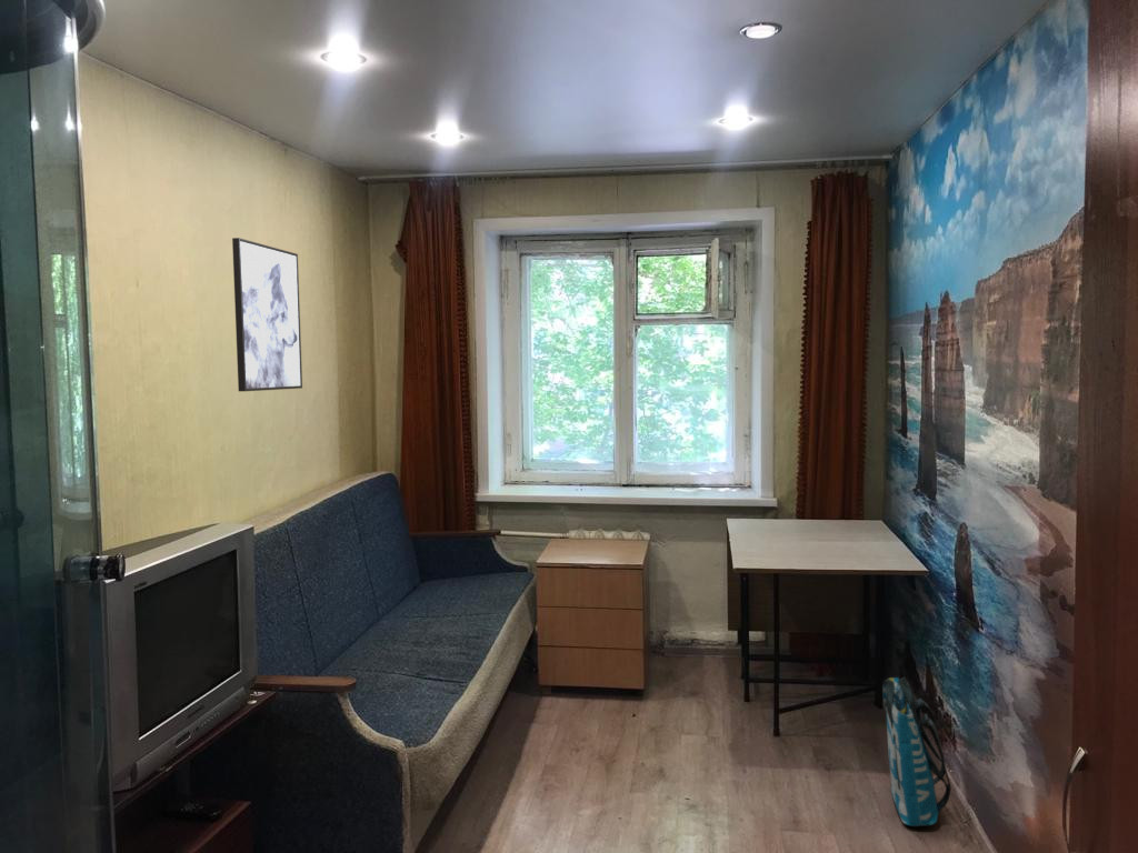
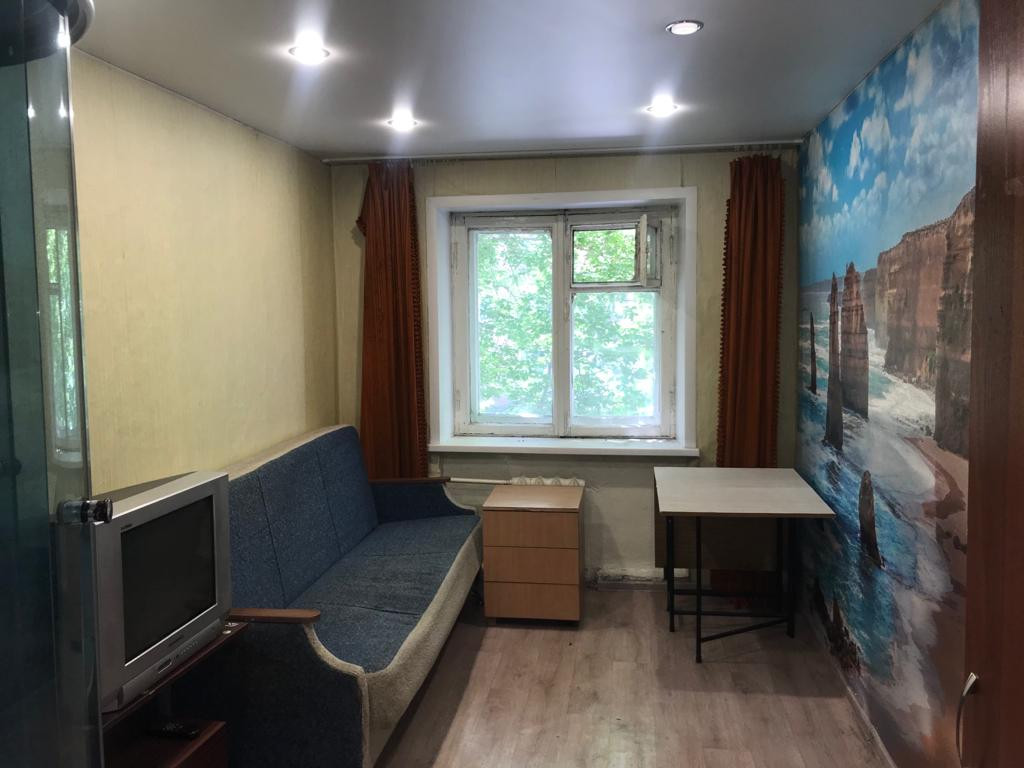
- tote bag [881,676,952,827]
- wall art [231,237,303,392]
